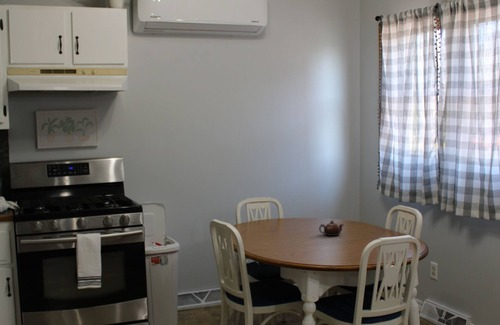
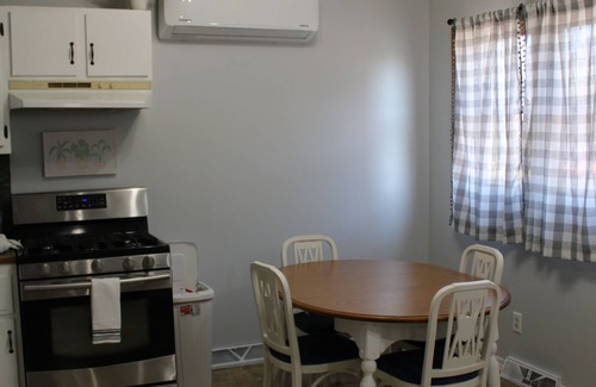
- teapot [318,219,344,237]
